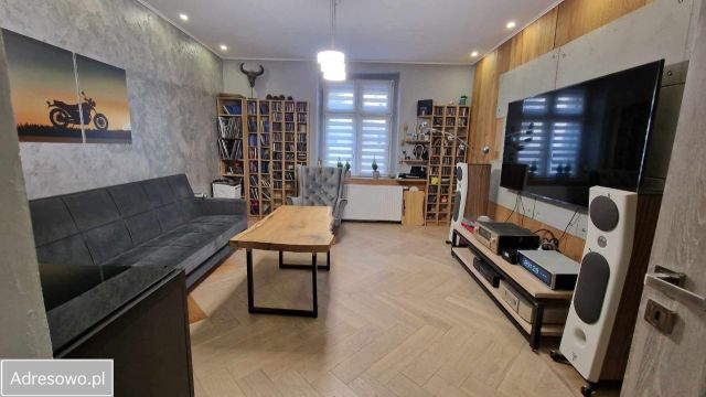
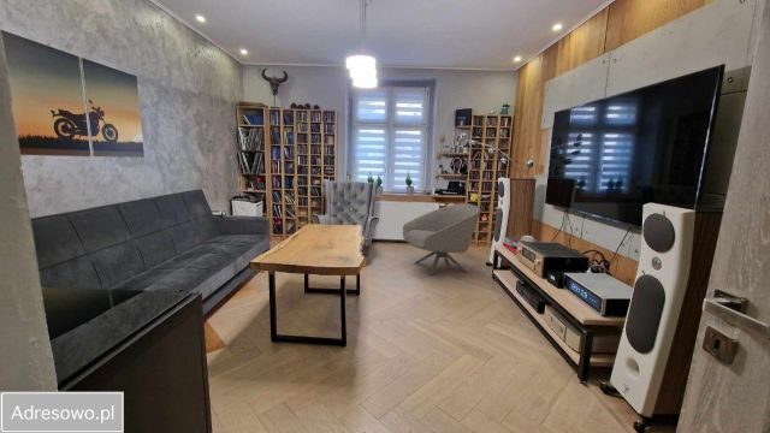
+ armchair [402,202,482,277]
